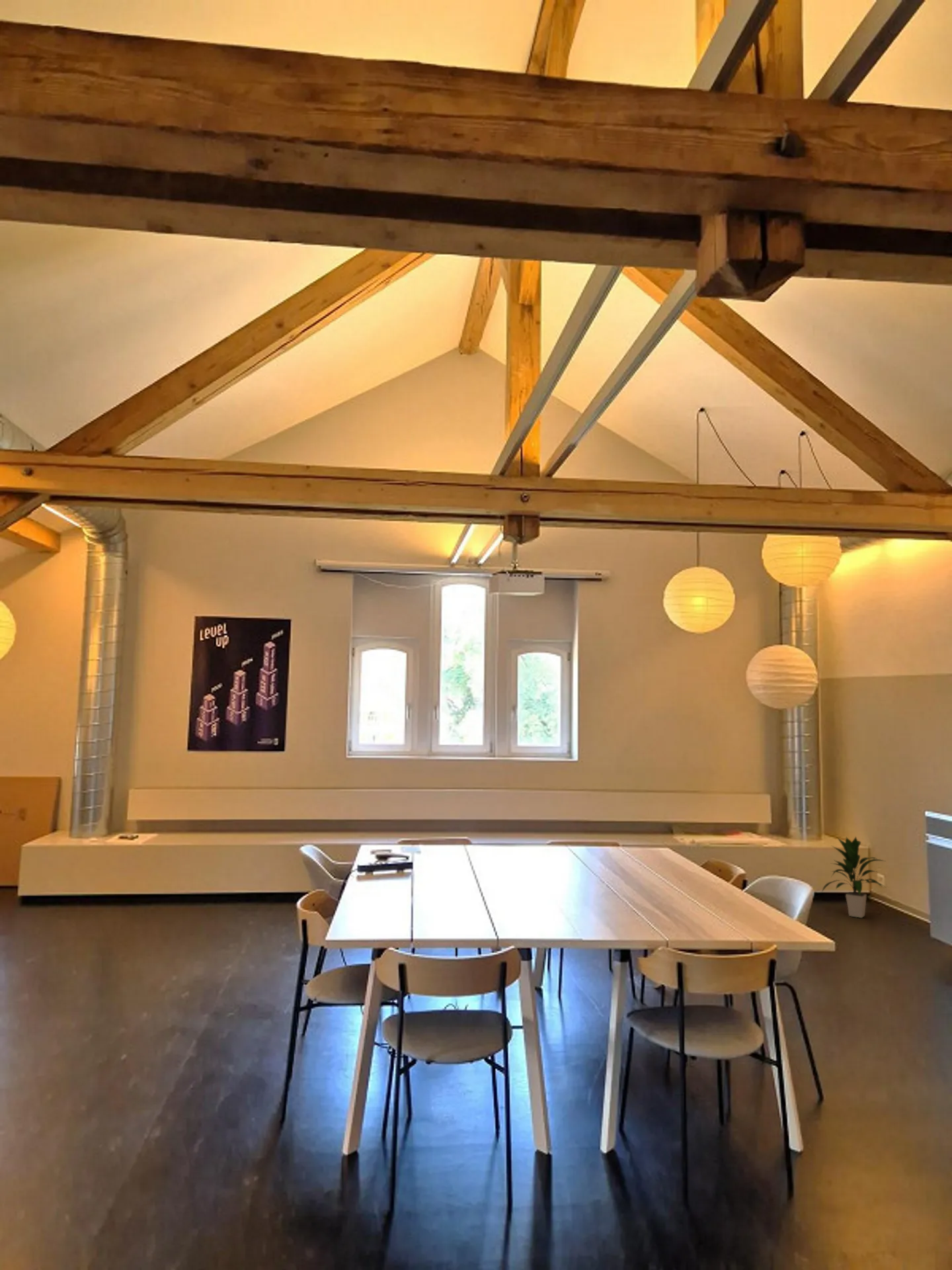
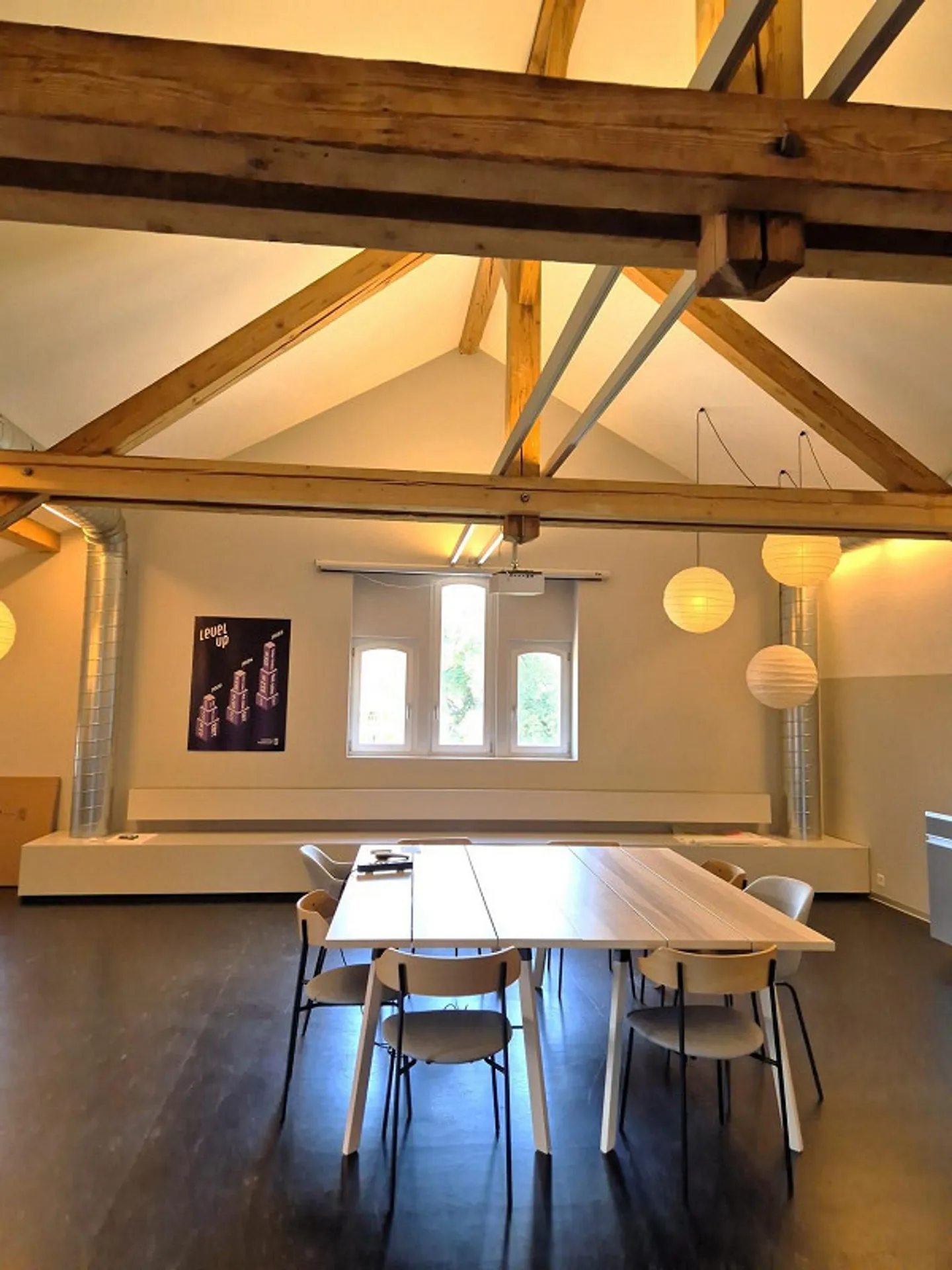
- indoor plant [821,835,886,919]
